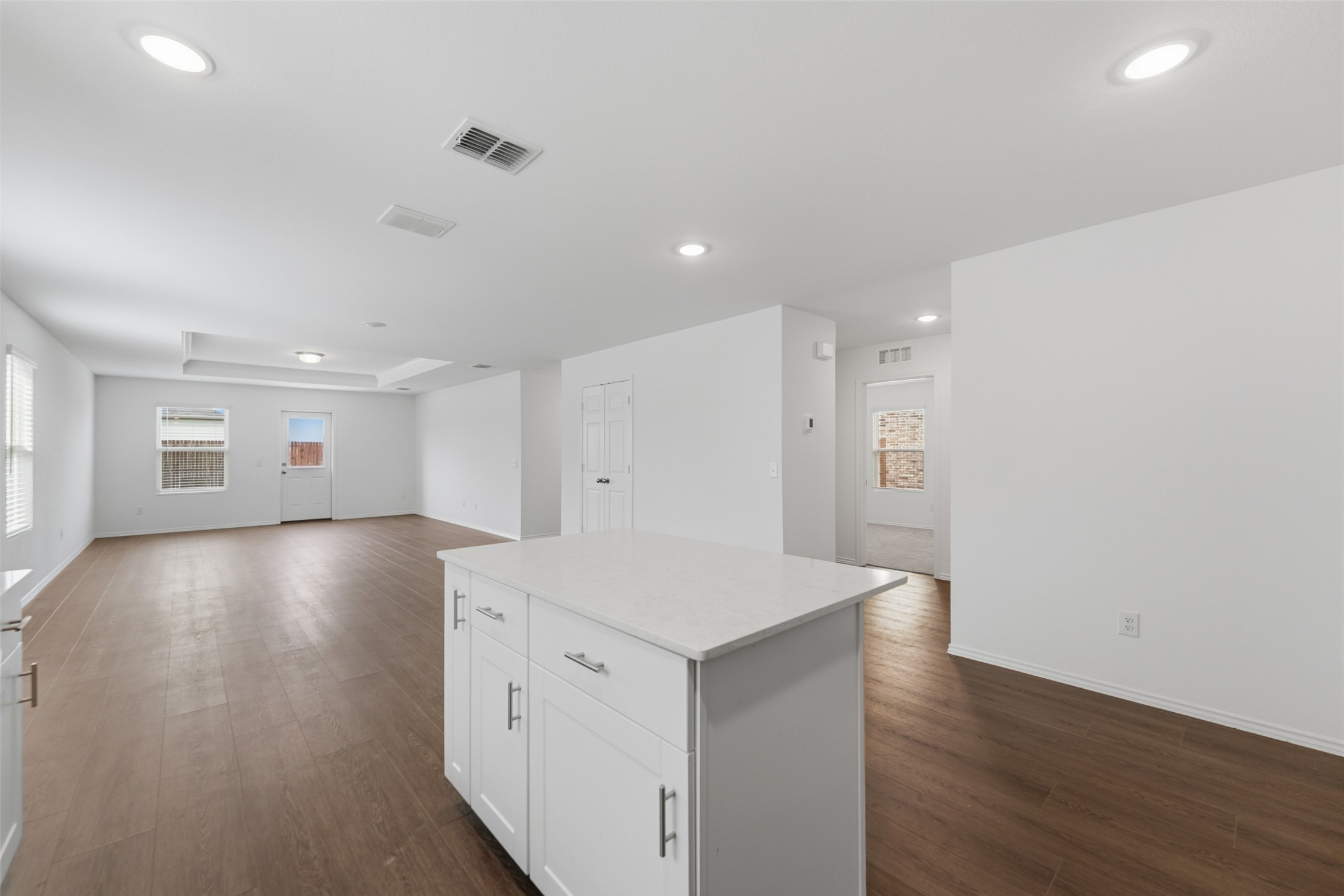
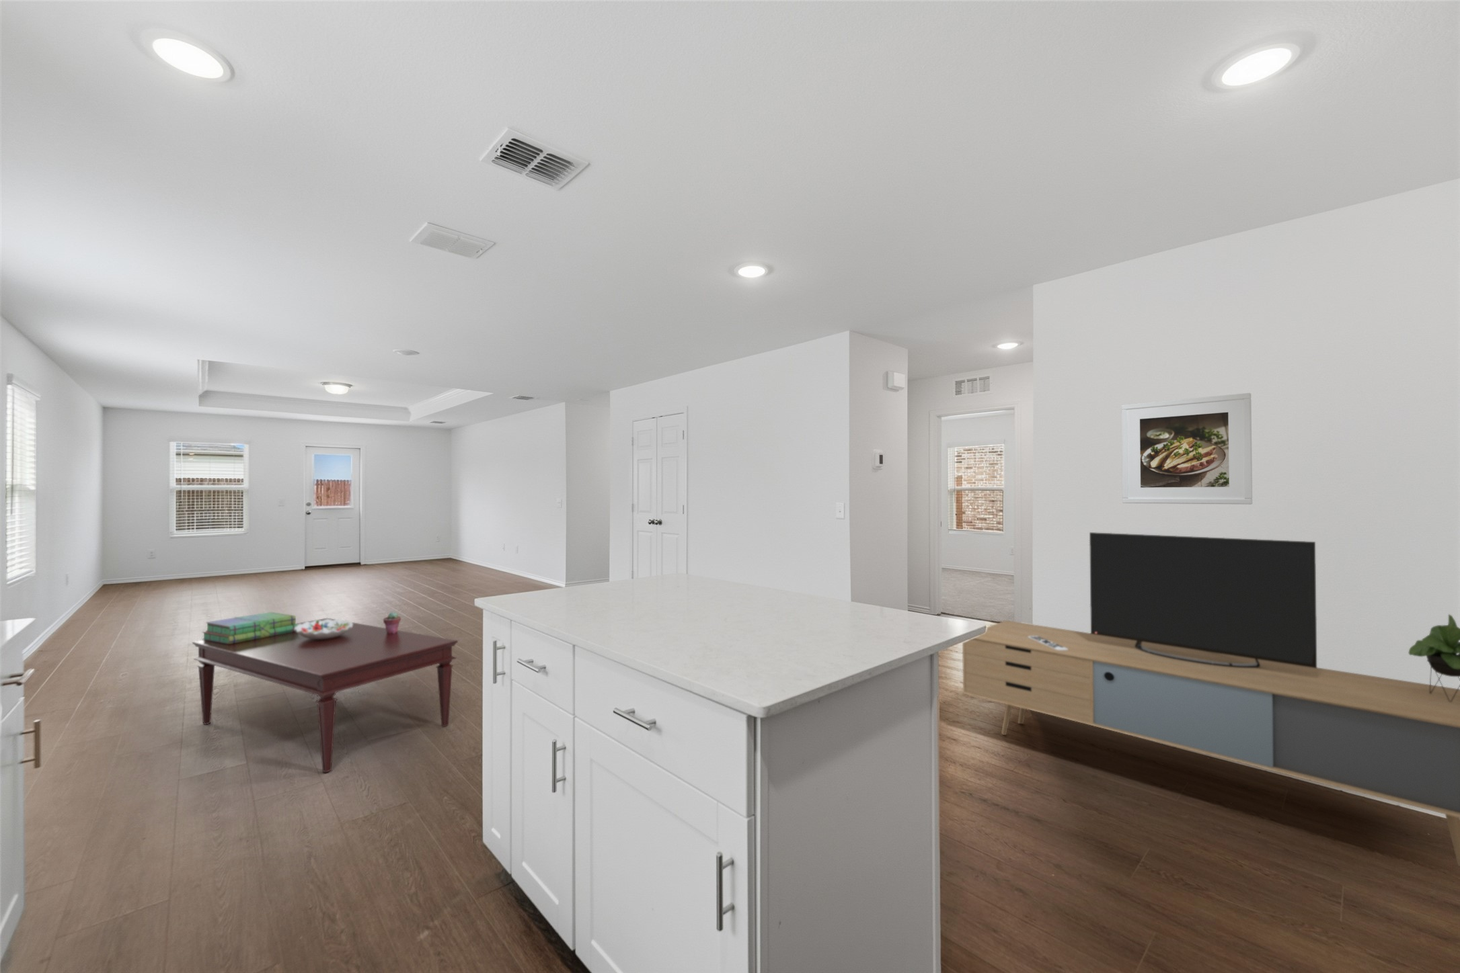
+ media console [961,531,1460,867]
+ decorative bowl [294,618,353,639]
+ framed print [1120,392,1253,505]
+ coffee table [191,618,458,773]
+ stack of books [202,611,298,644]
+ potted succulent [382,611,402,634]
